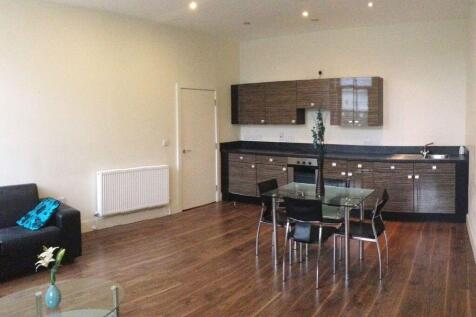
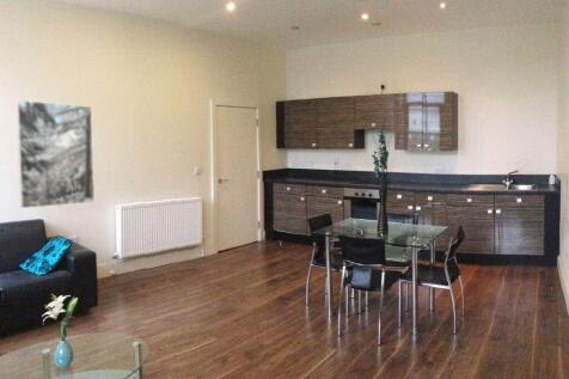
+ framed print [14,99,96,209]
